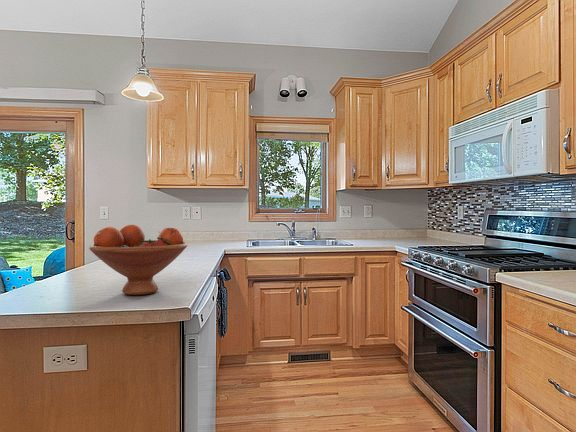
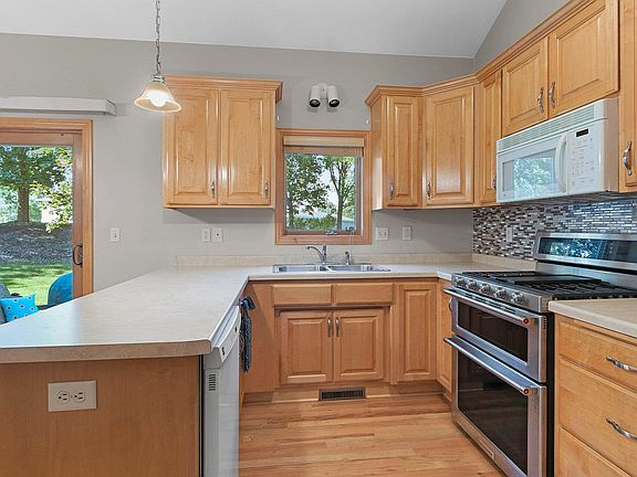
- fruit bowl [89,224,188,296]
